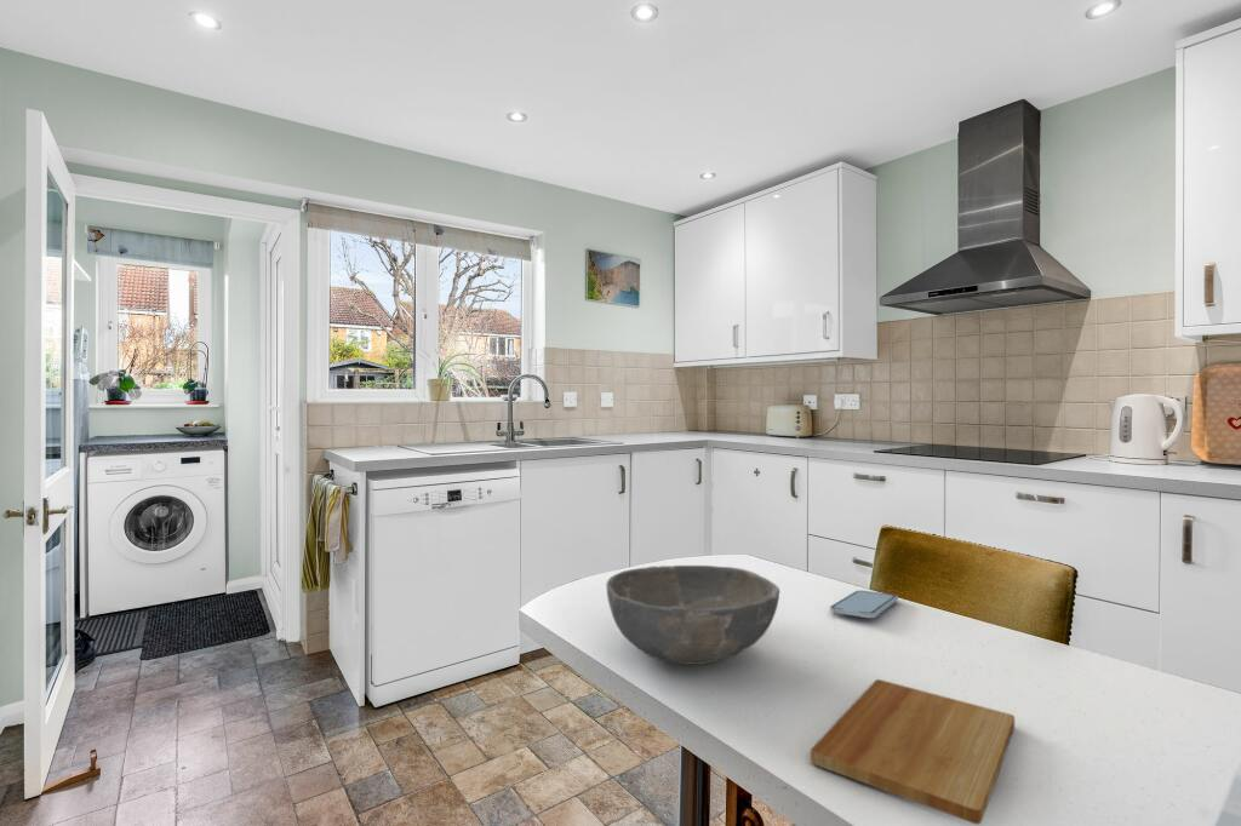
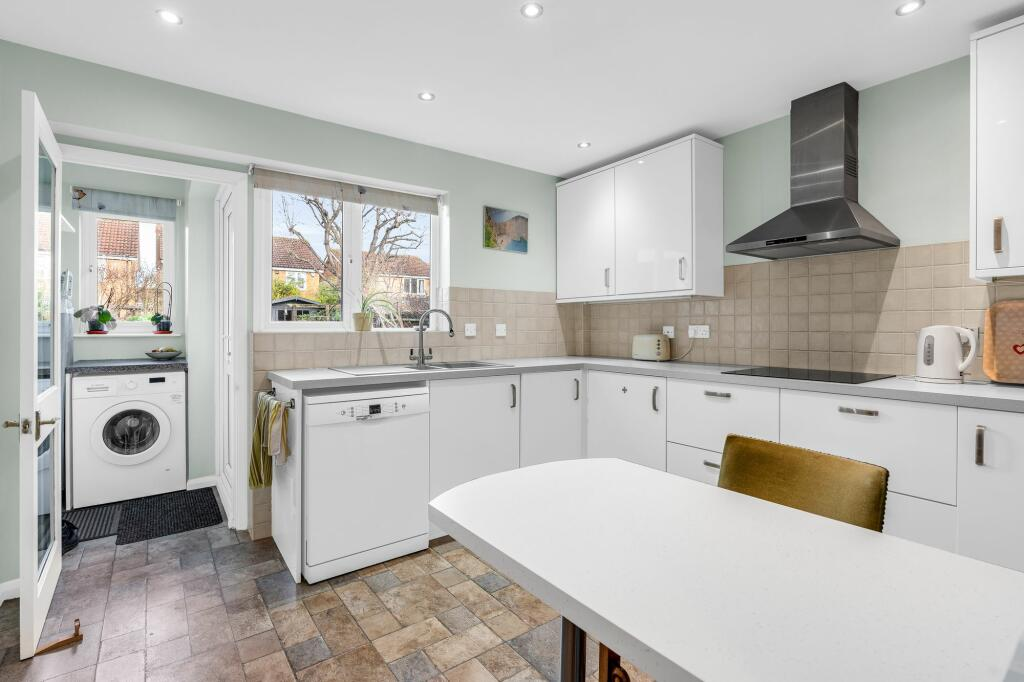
- bowl [605,564,780,666]
- cutting board [810,678,1016,825]
- smartphone [829,590,899,619]
